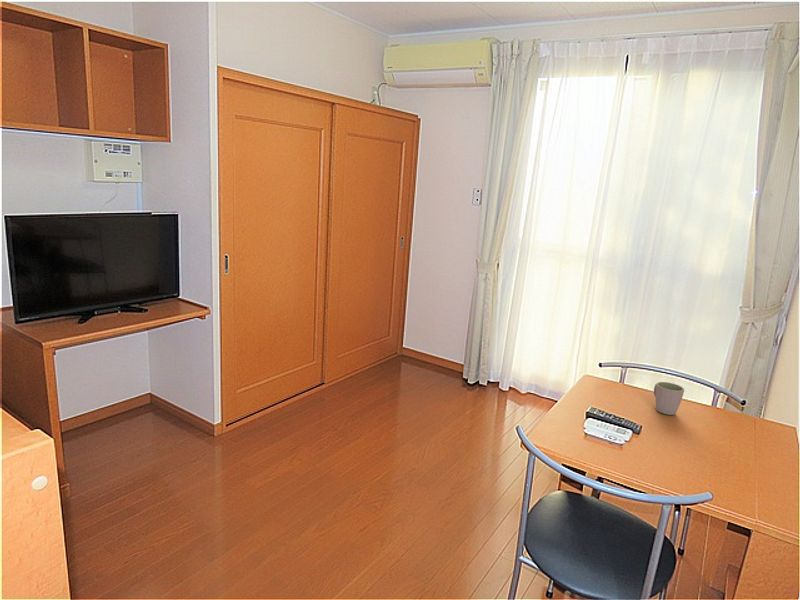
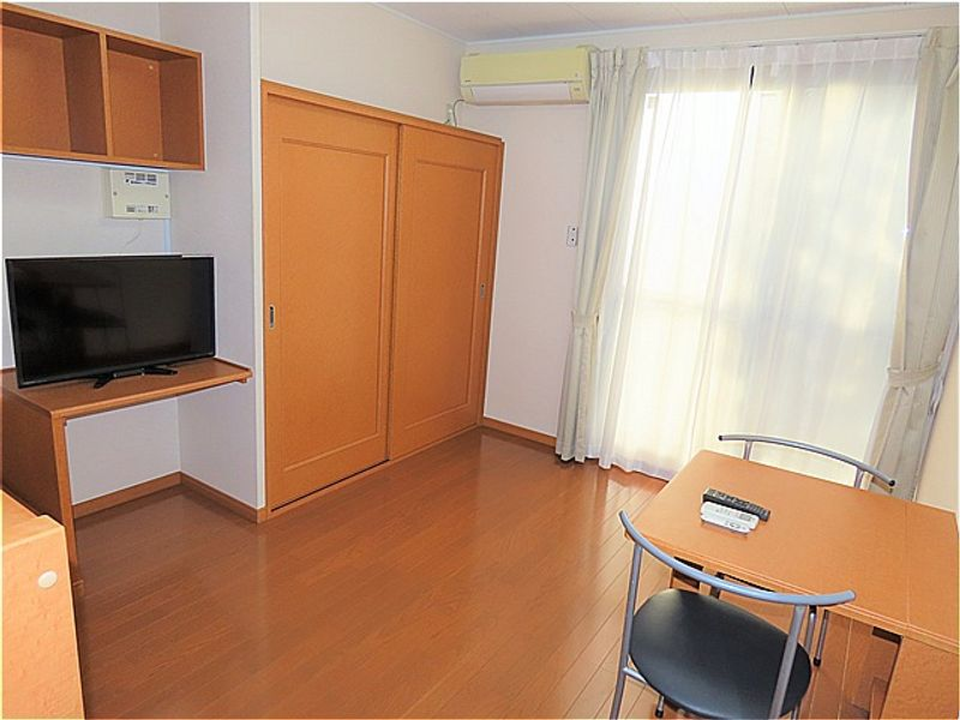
- mug [653,381,685,416]
